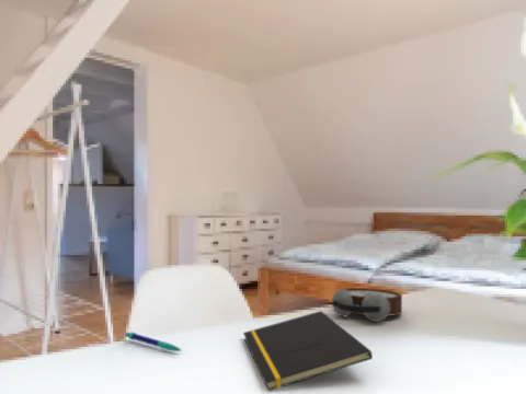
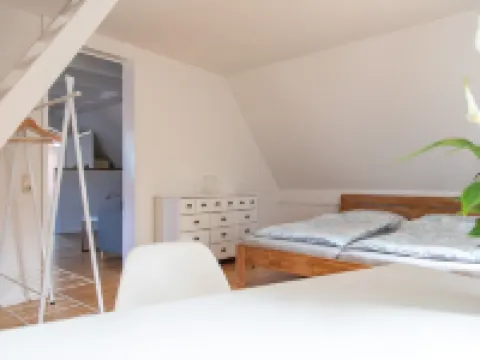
- notepad [242,310,374,392]
- alarm clock [331,287,403,323]
- pen [124,331,183,352]
